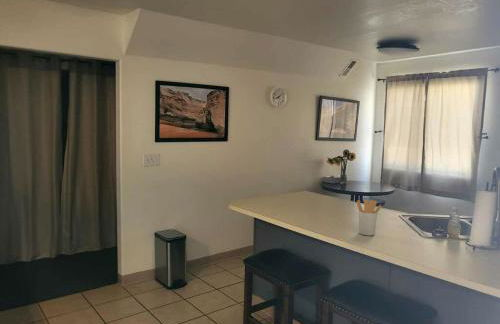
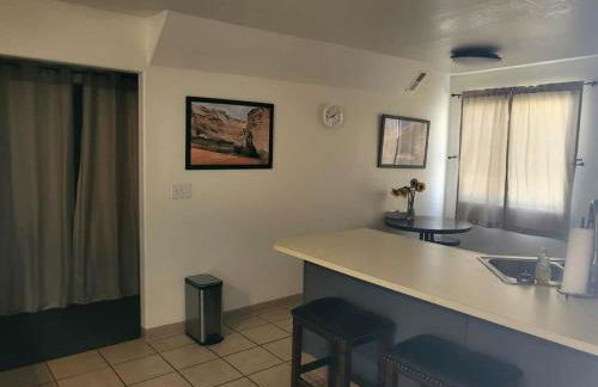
- utensil holder [356,199,383,237]
